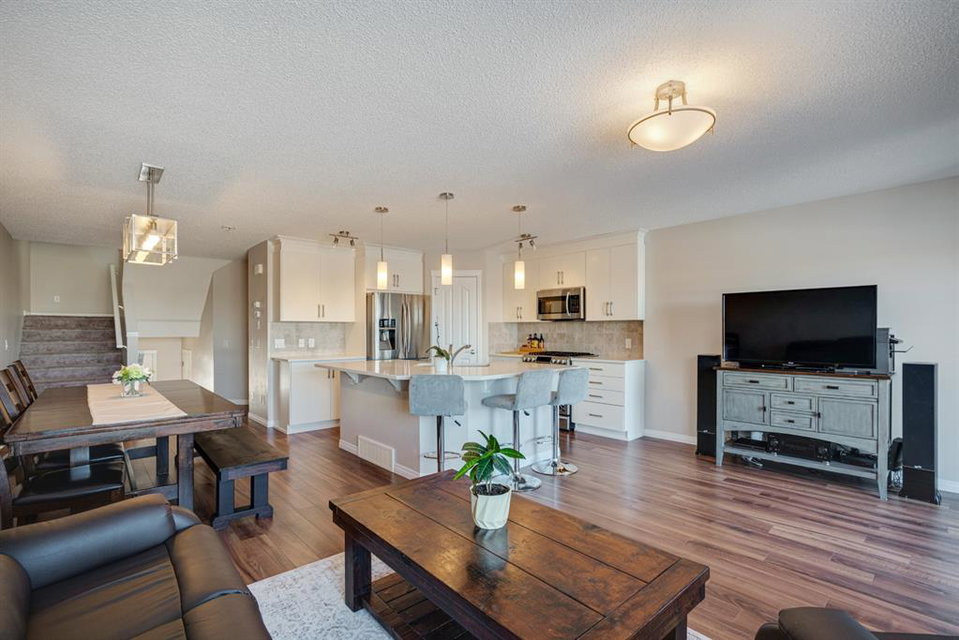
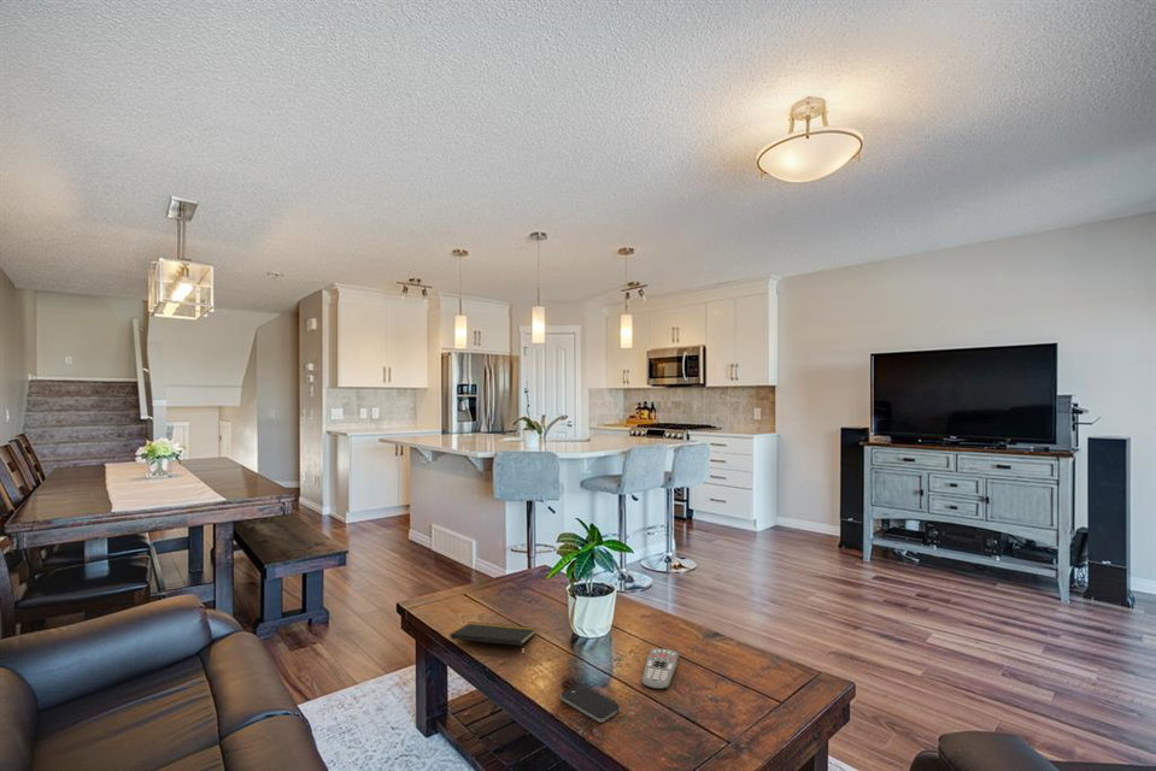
+ remote control [641,647,680,690]
+ smartphone [559,683,621,724]
+ notepad [448,622,538,658]
